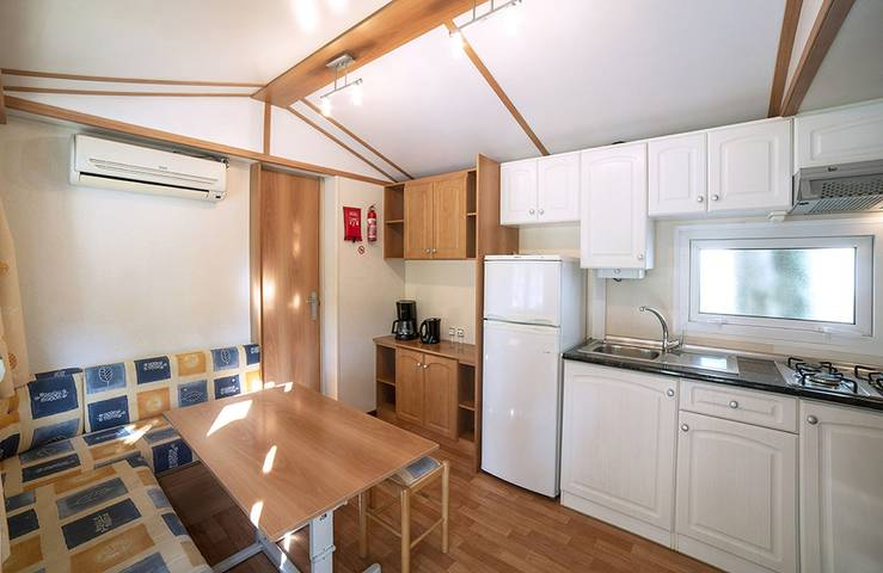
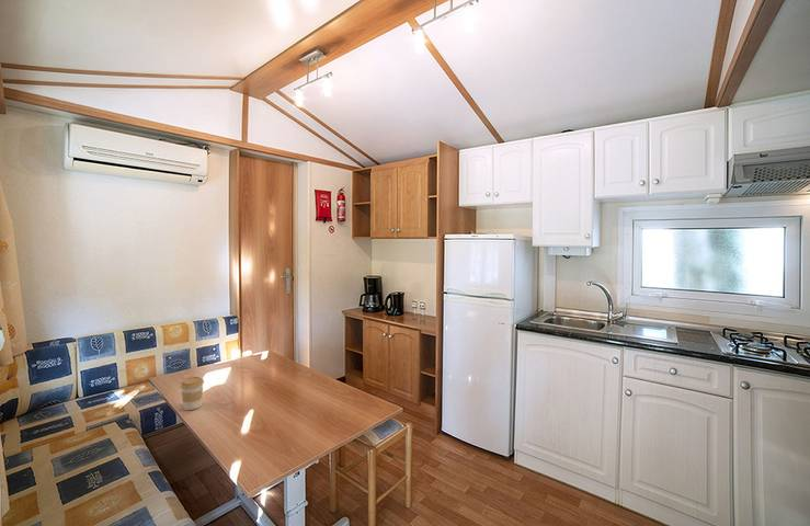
+ coffee cup [180,376,205,411]
